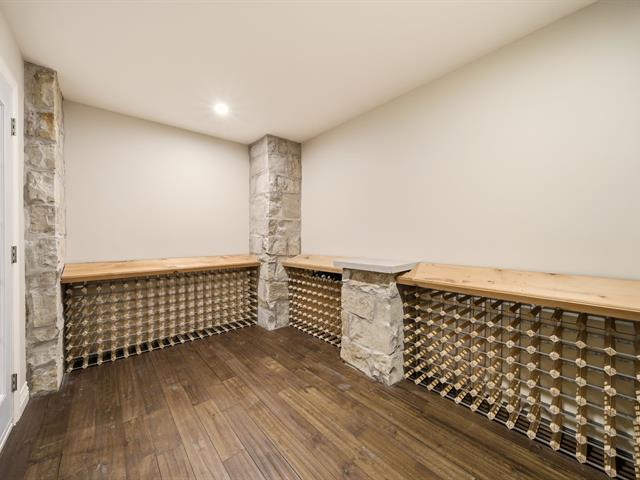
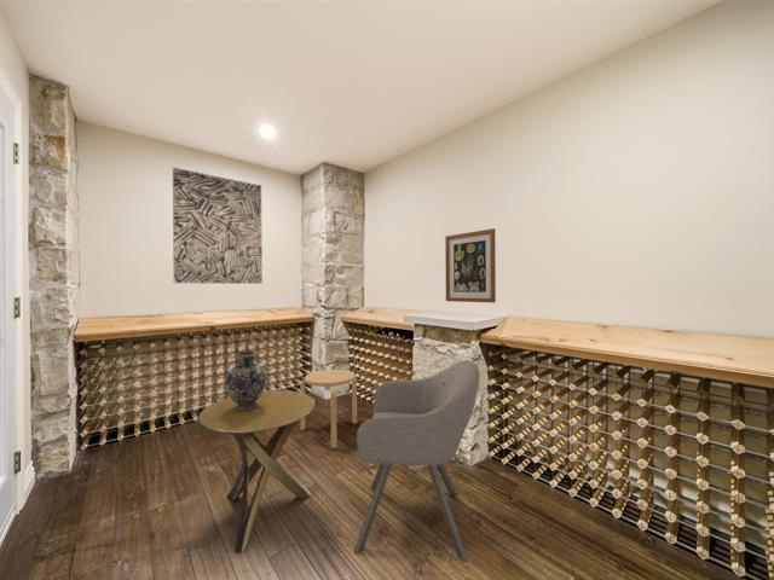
+ side table [196,389,316,553]
+ chair [353,360,481,563]
+ wall art [172,167,264,285]
+ stool [299,369,358,450]
+ wall art [444,227,497,304]
+ decorative vase [225,349,267,411]
